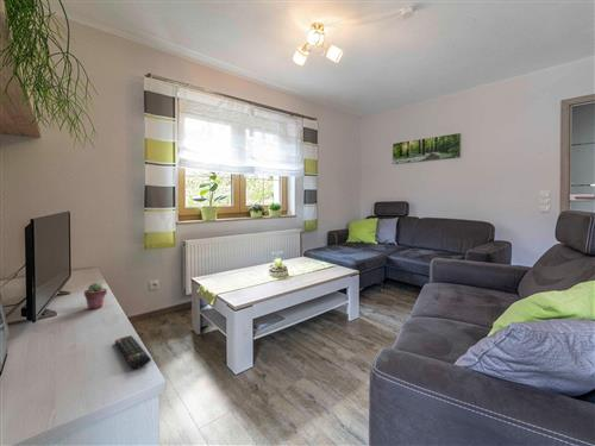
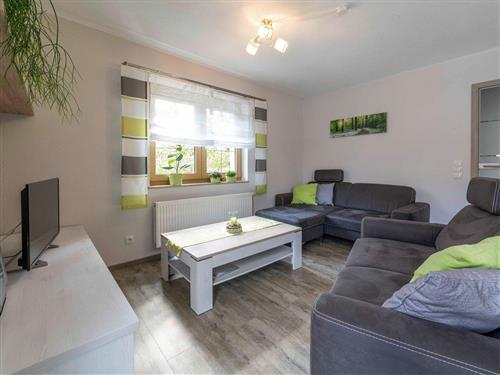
- remote control [114,334,152,369]
- potted succulent [83,282,108,310]
